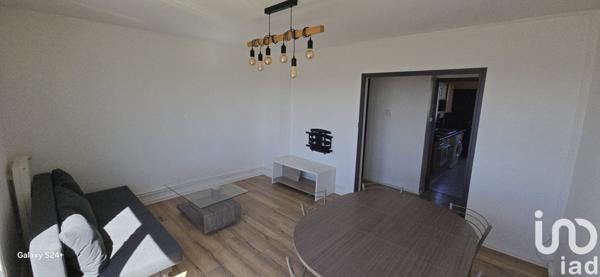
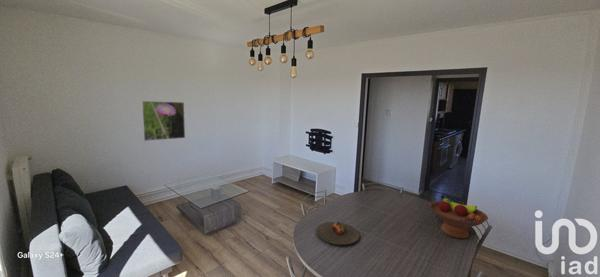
+ plate [315,221,361,246]
+ fruit bowl [429,194,489,240]
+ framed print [141,100,186,142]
